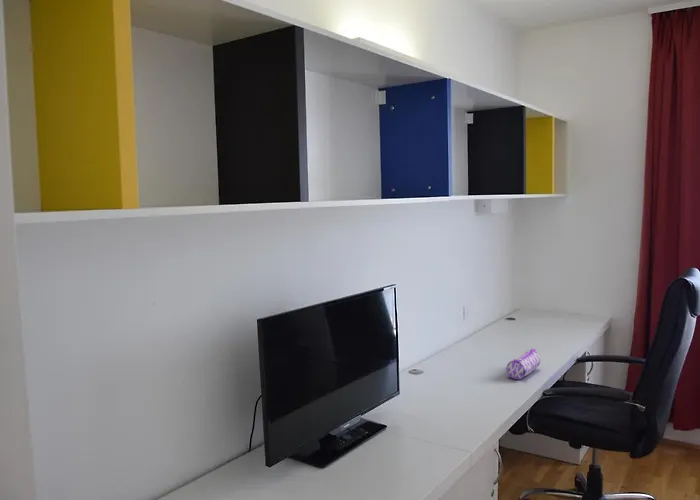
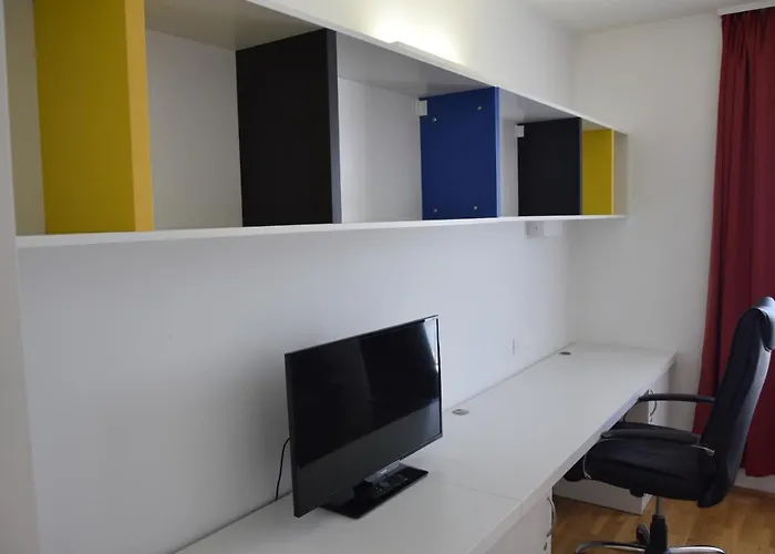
- pencil case [505,348,541,380]
